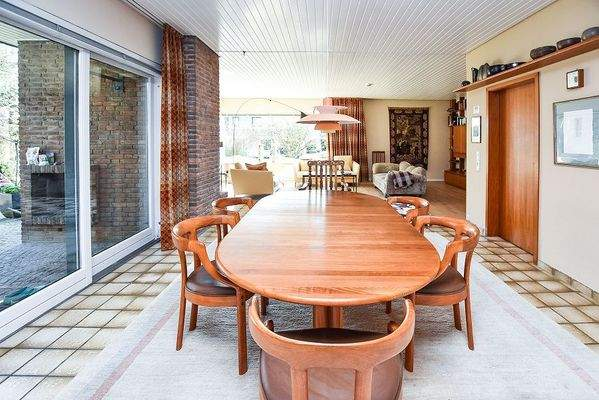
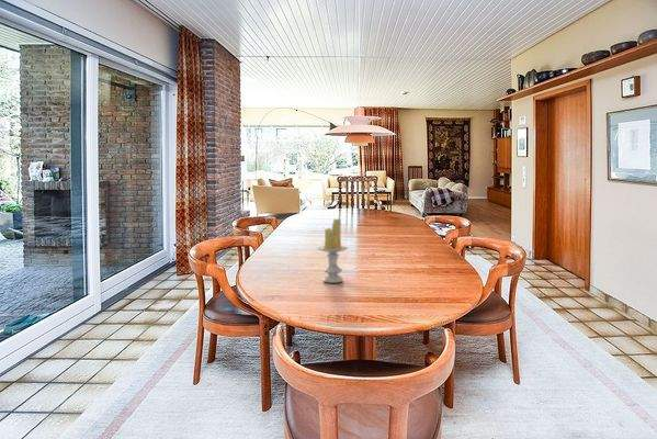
+ candle [316,217,350,284]
